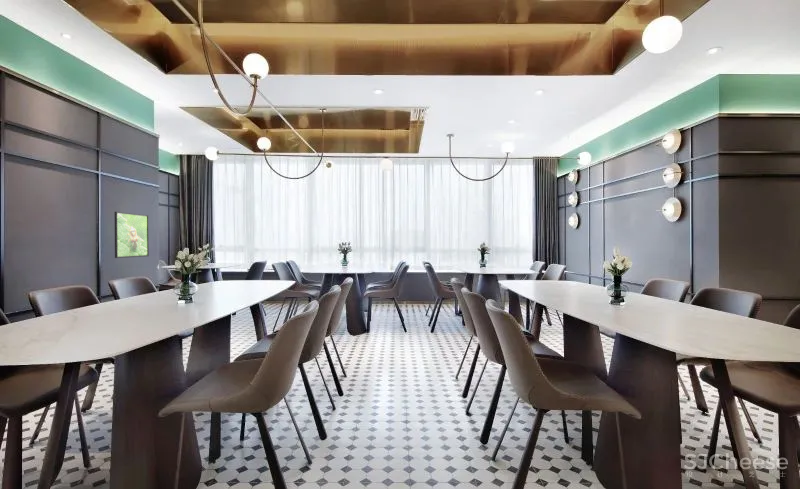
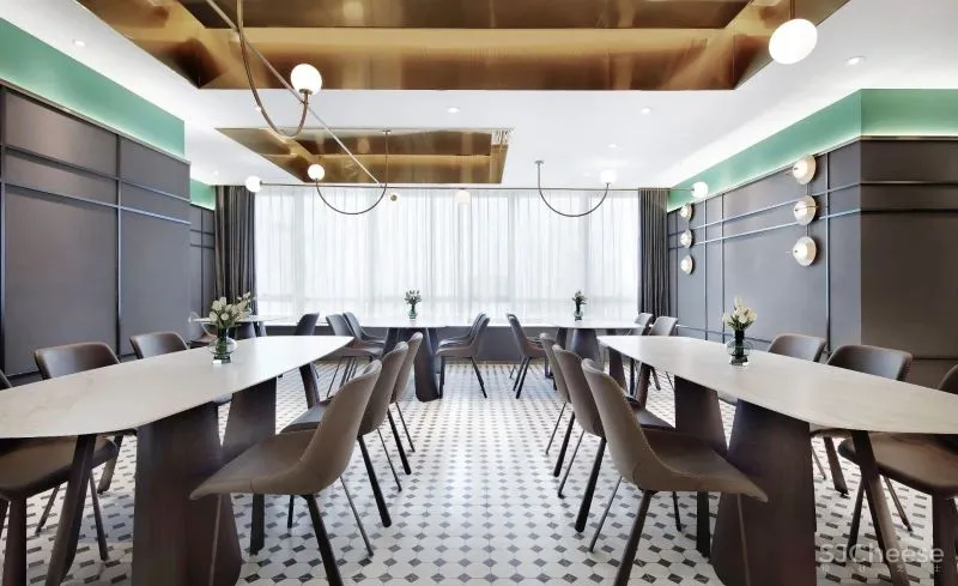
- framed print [114,211,150,259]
